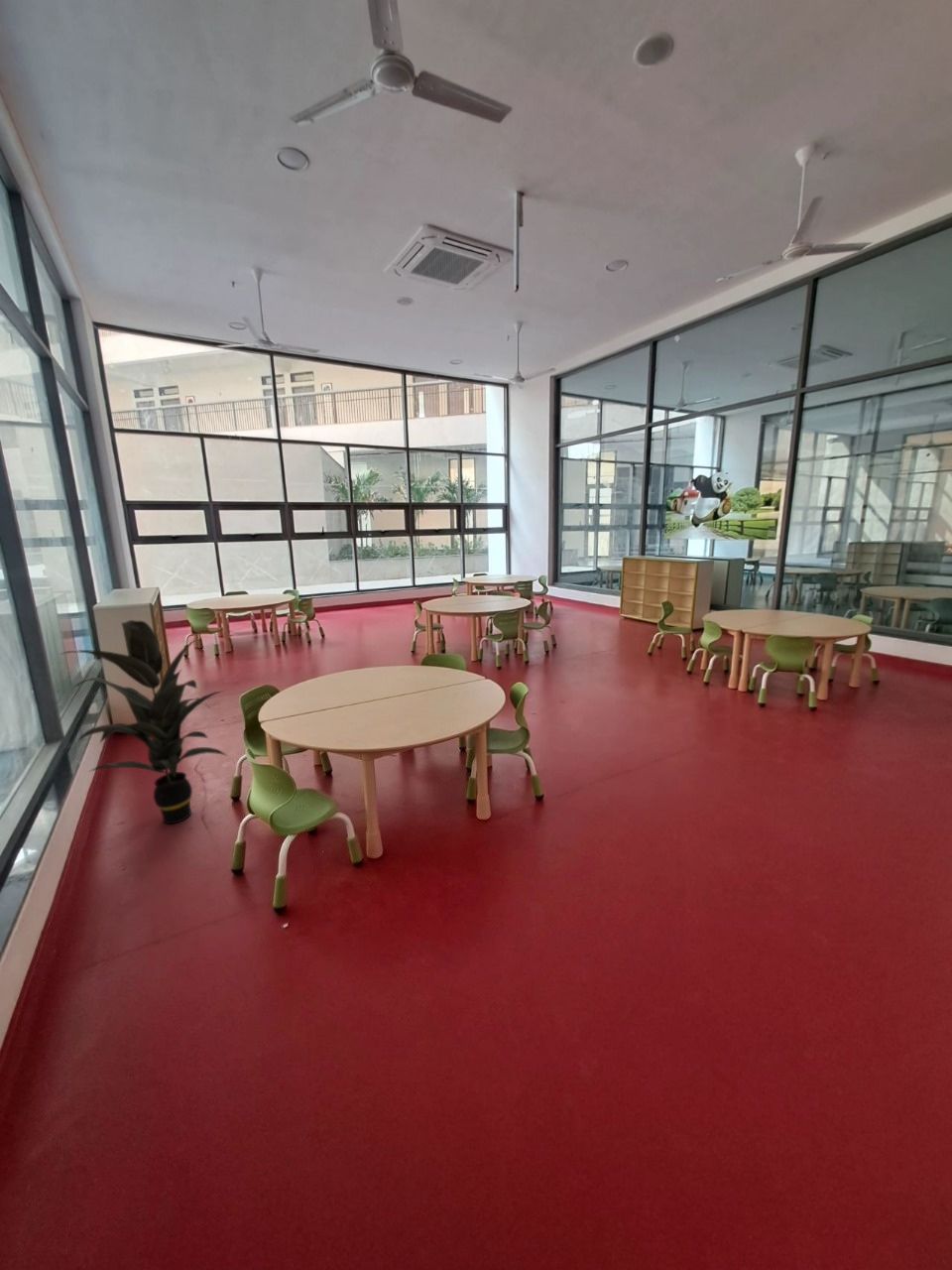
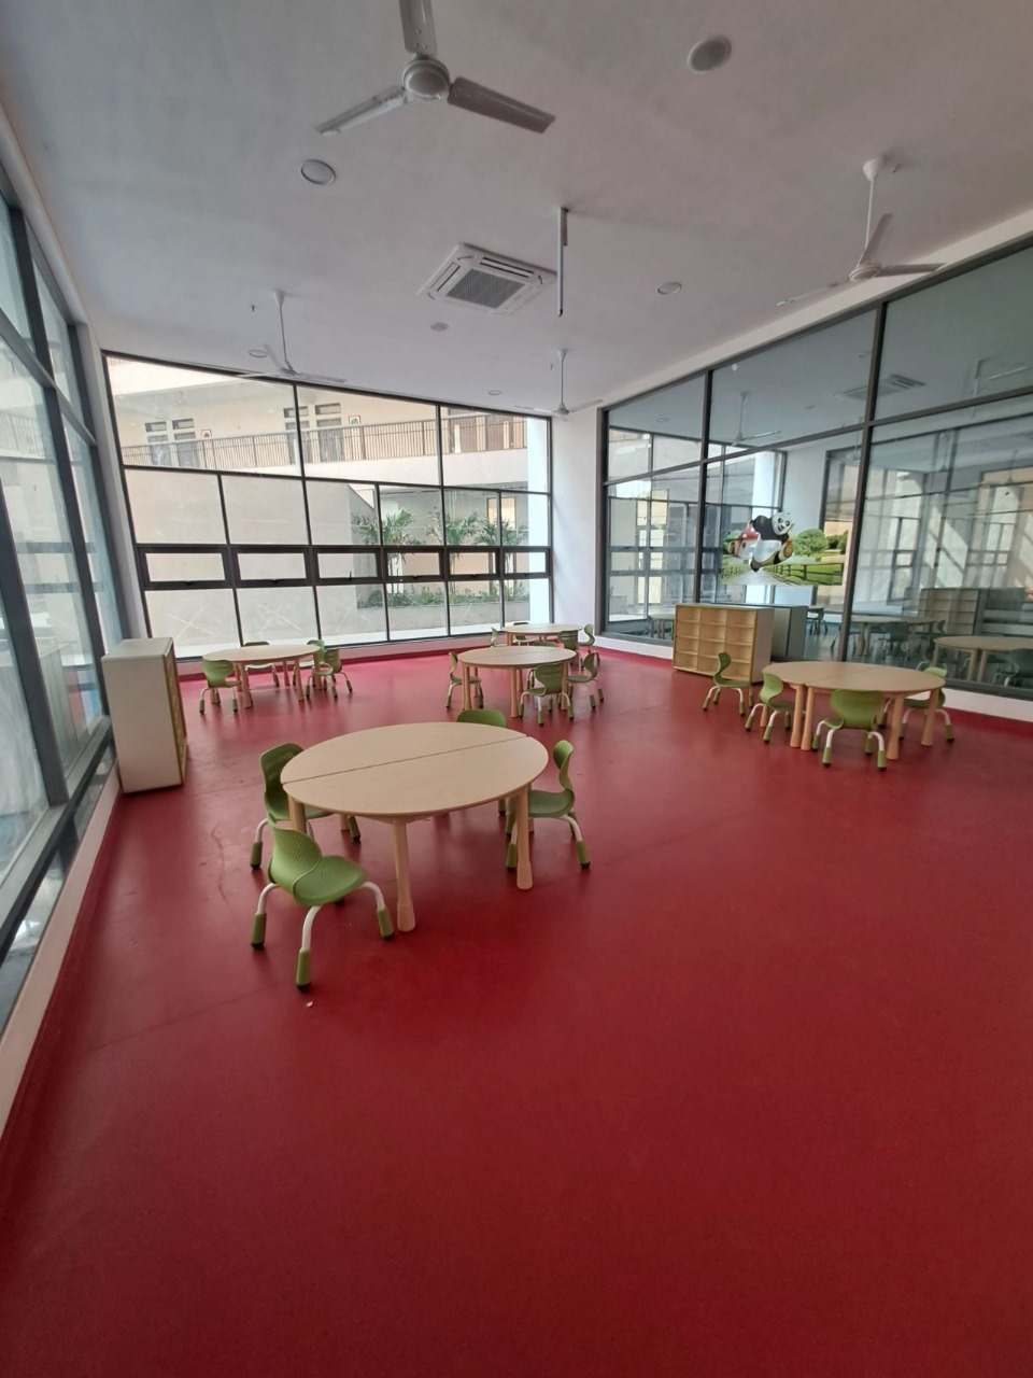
- indoor plant [59,619,227,825]
